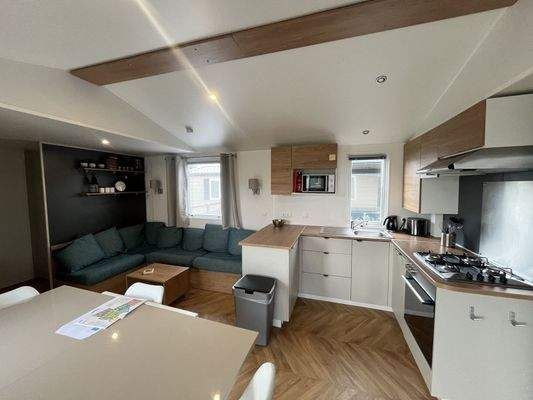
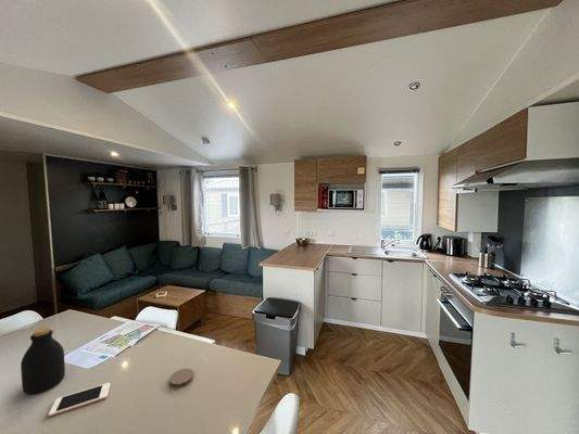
+ bottle [20,326,66,395]
+ coaster [168,368,194,388]
+ cell phone [48,382,112,418]
